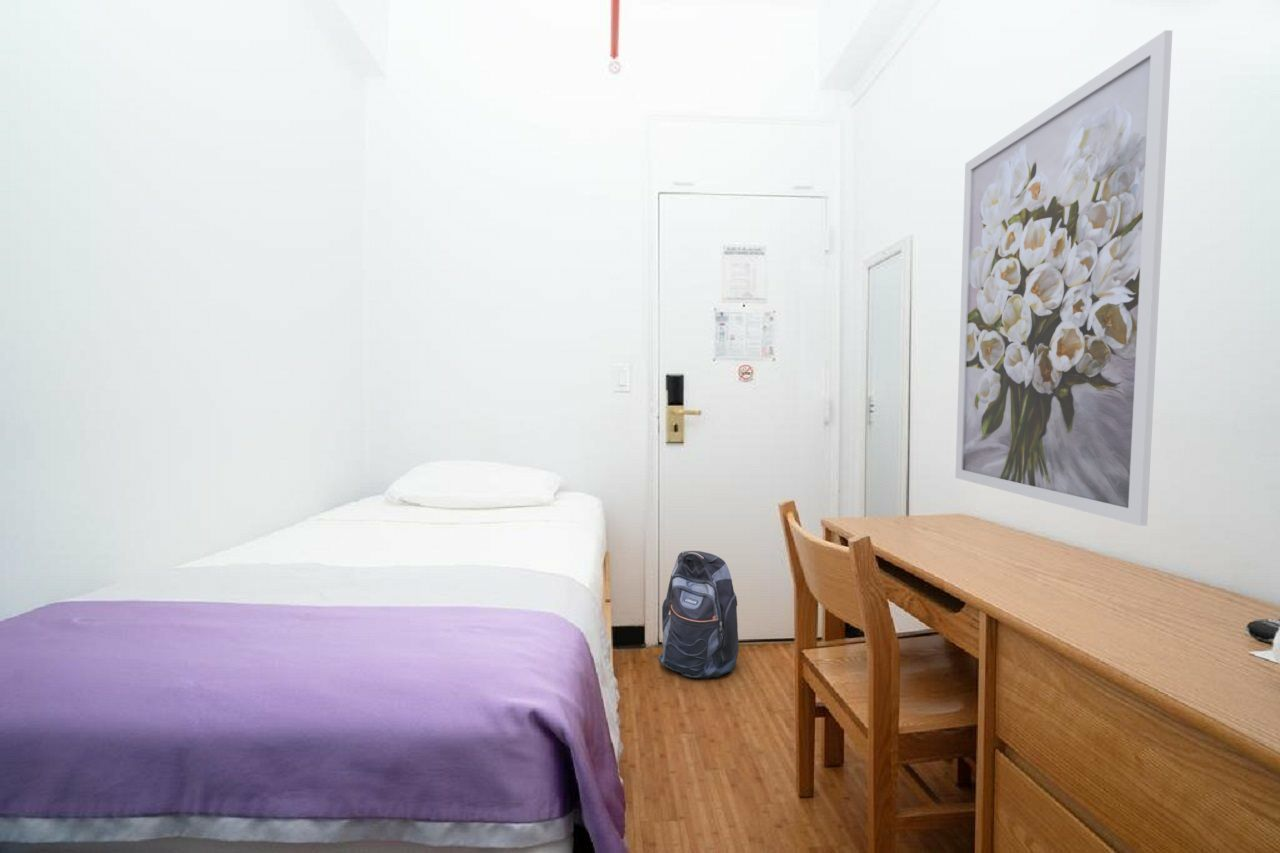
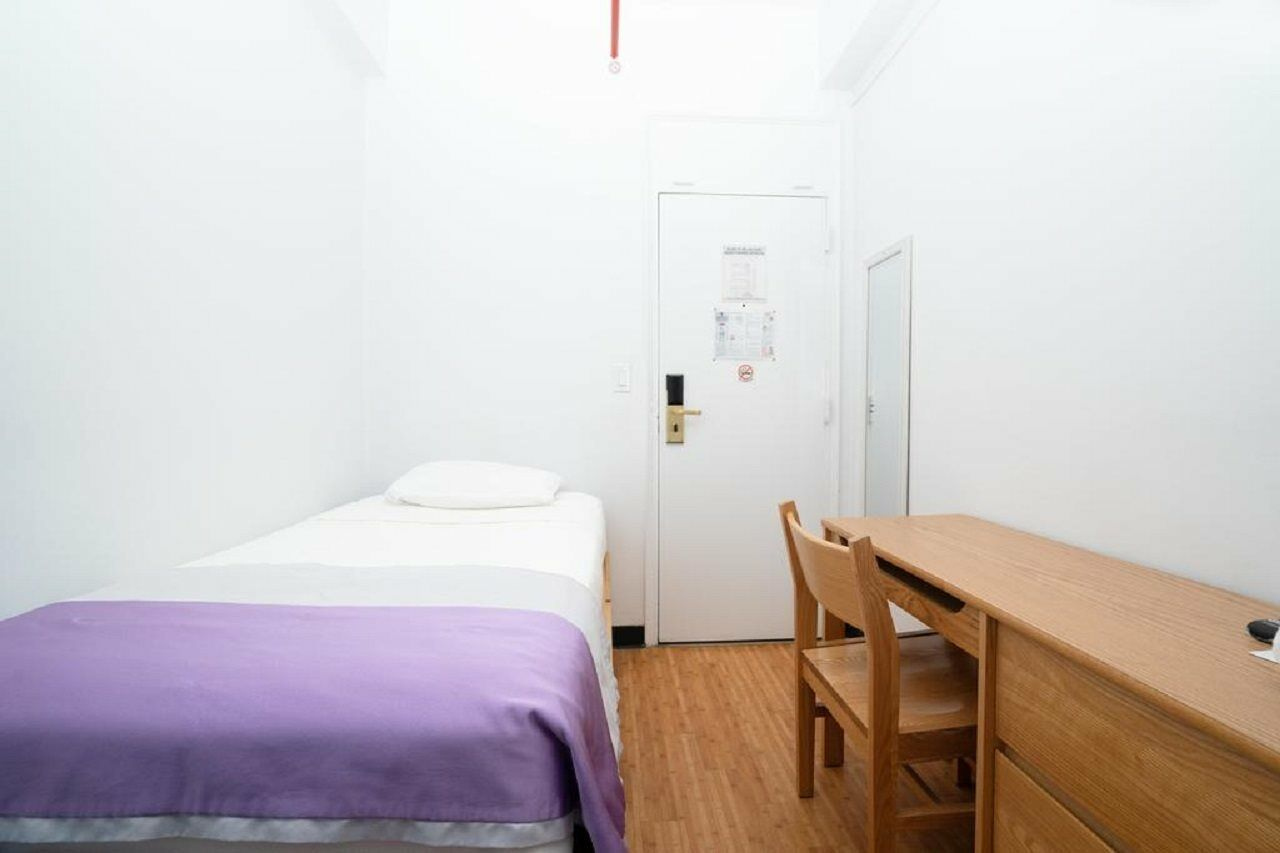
- wall art [954,29,1173,527]
- backpack [657,550,740,680]
